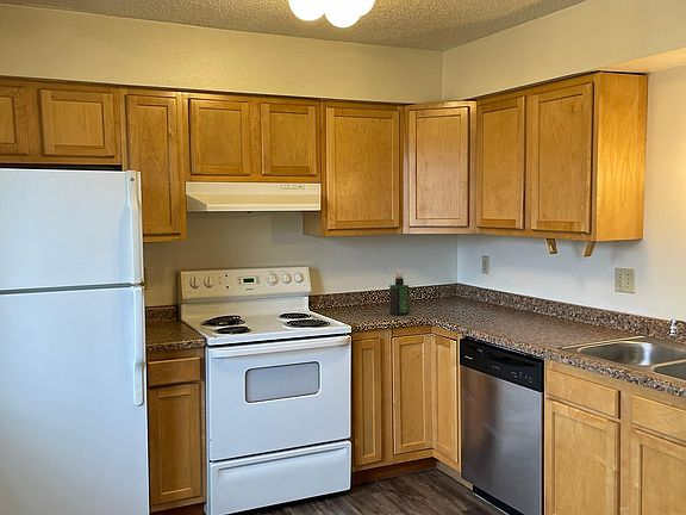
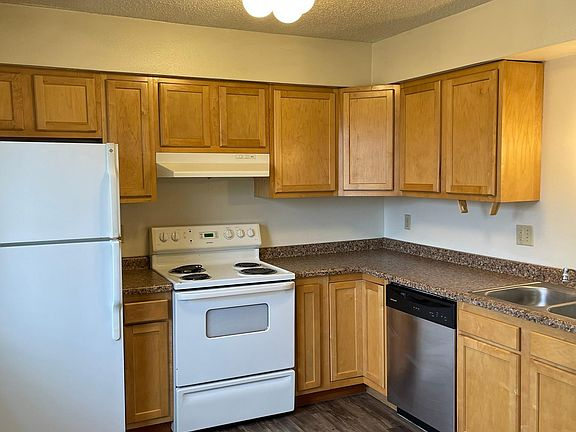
- spray bottle [388,268,411,316]
